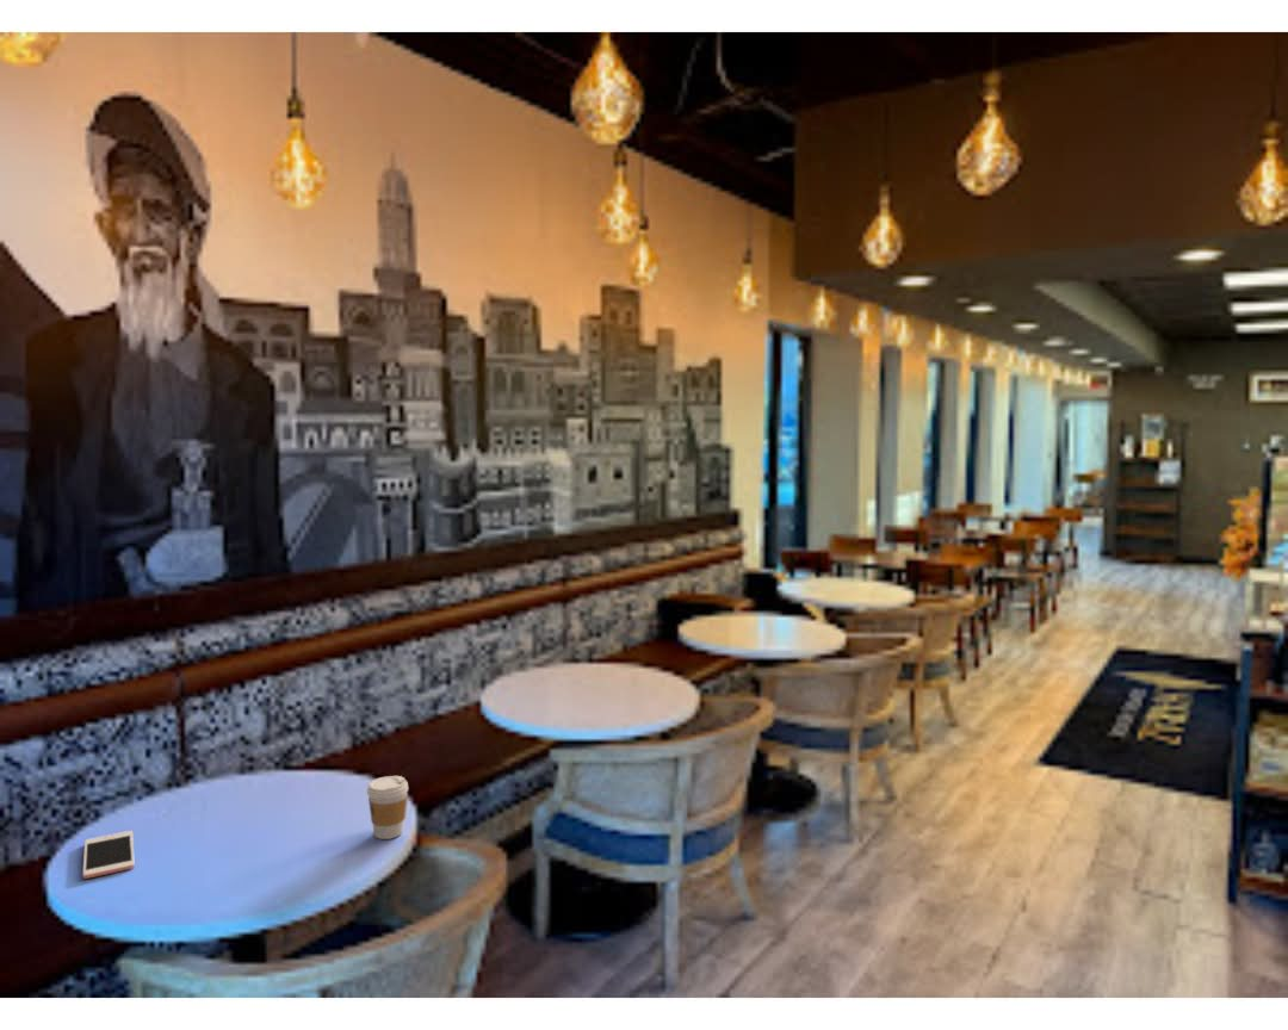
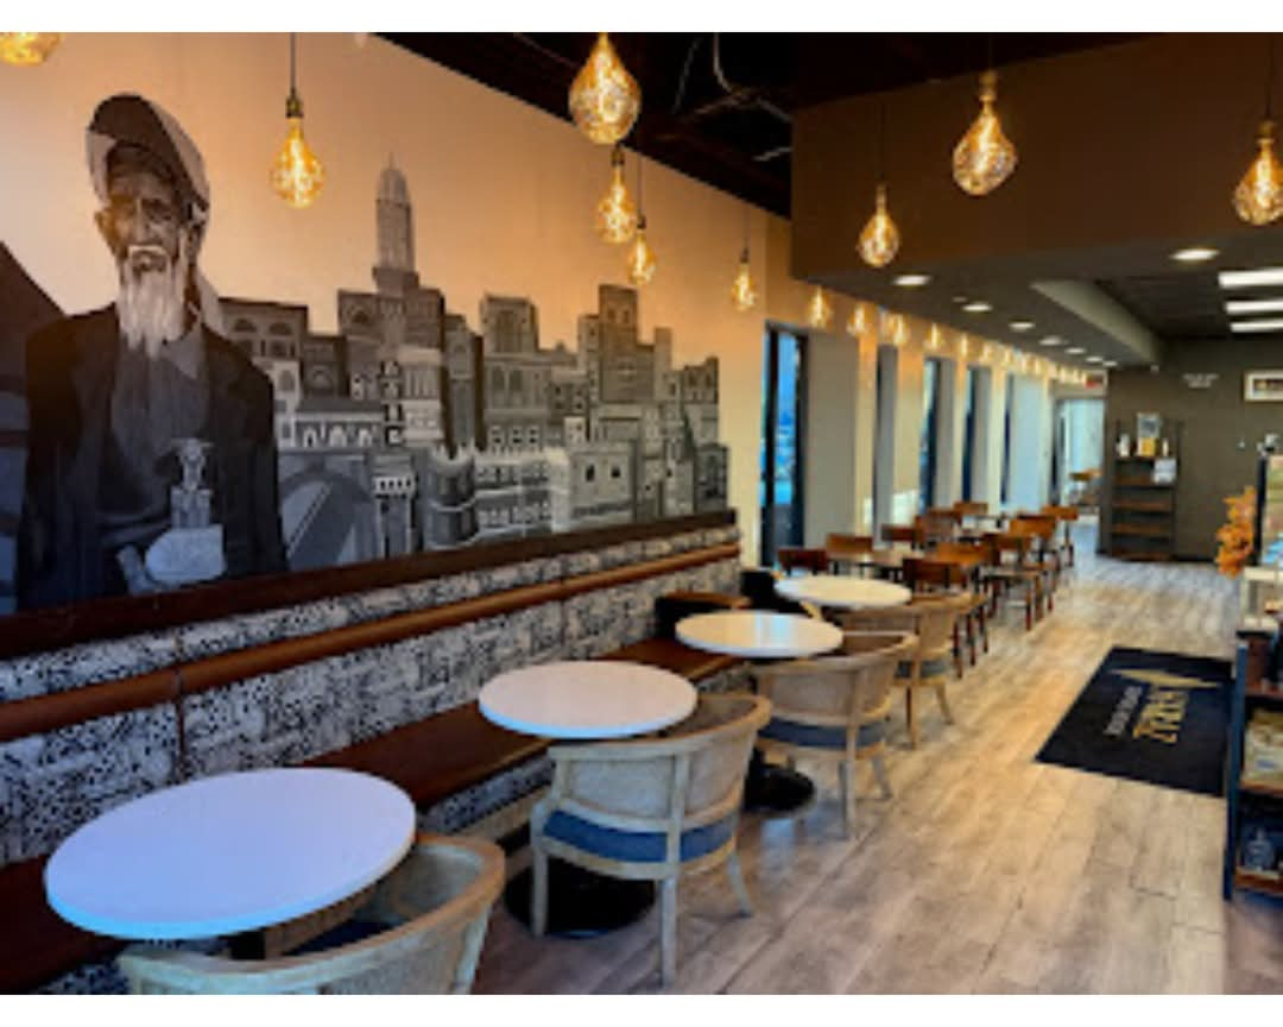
- cell phone [82,830,136,880]
- coffee cup [366,775,409,840]
